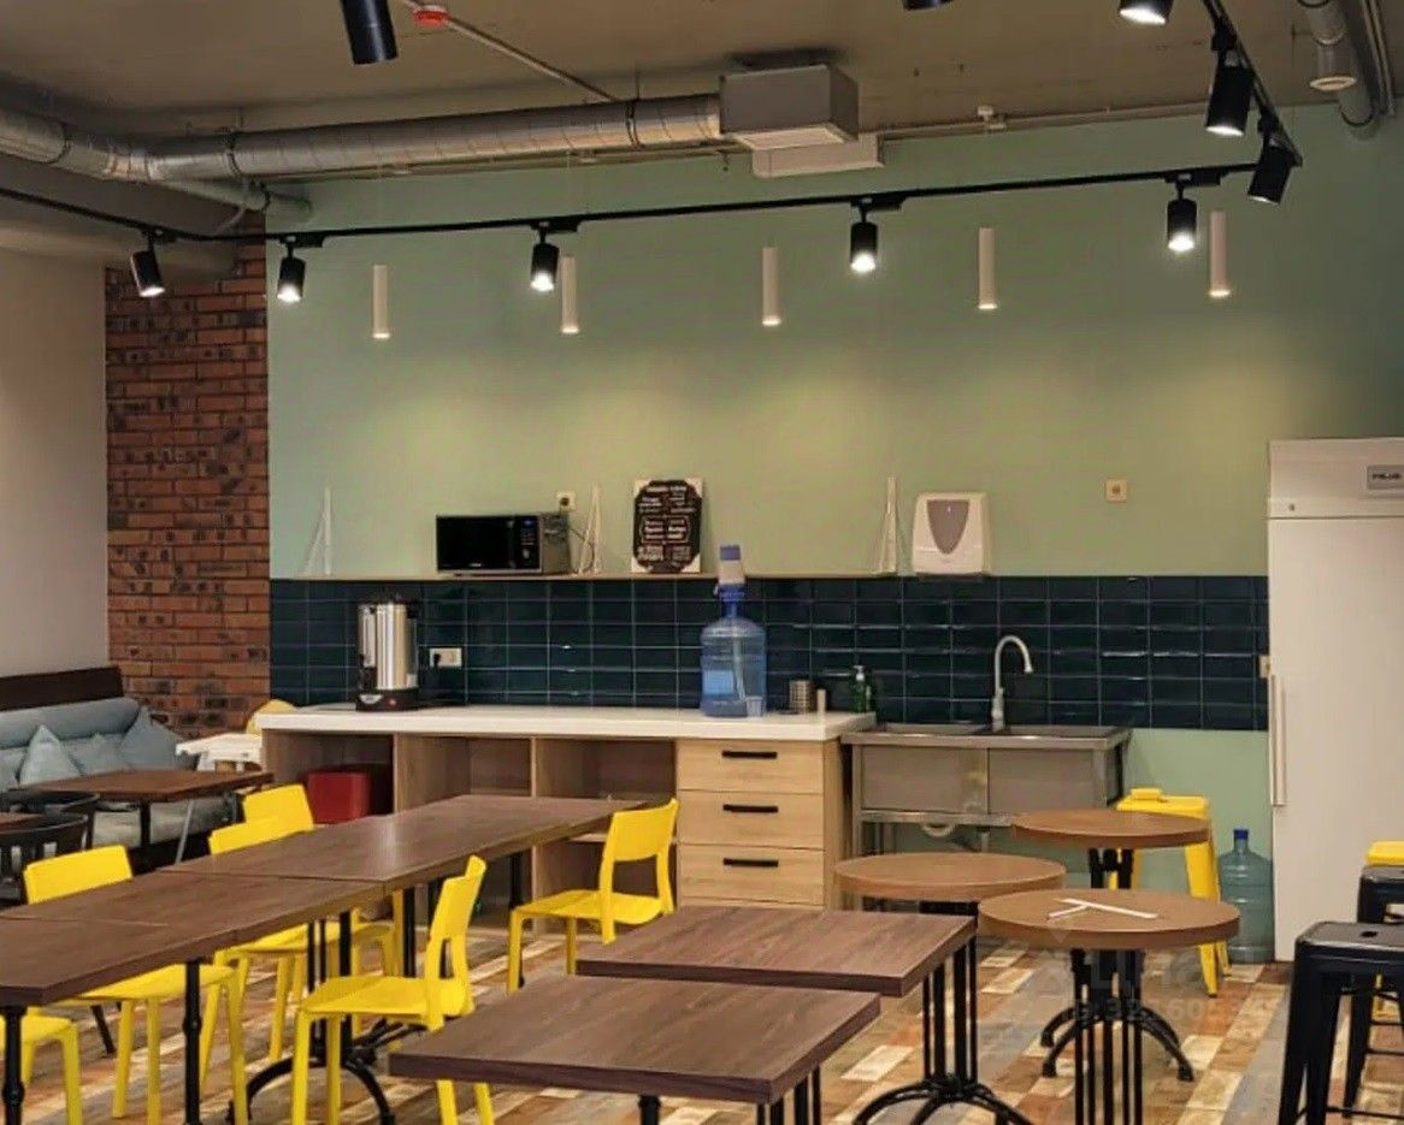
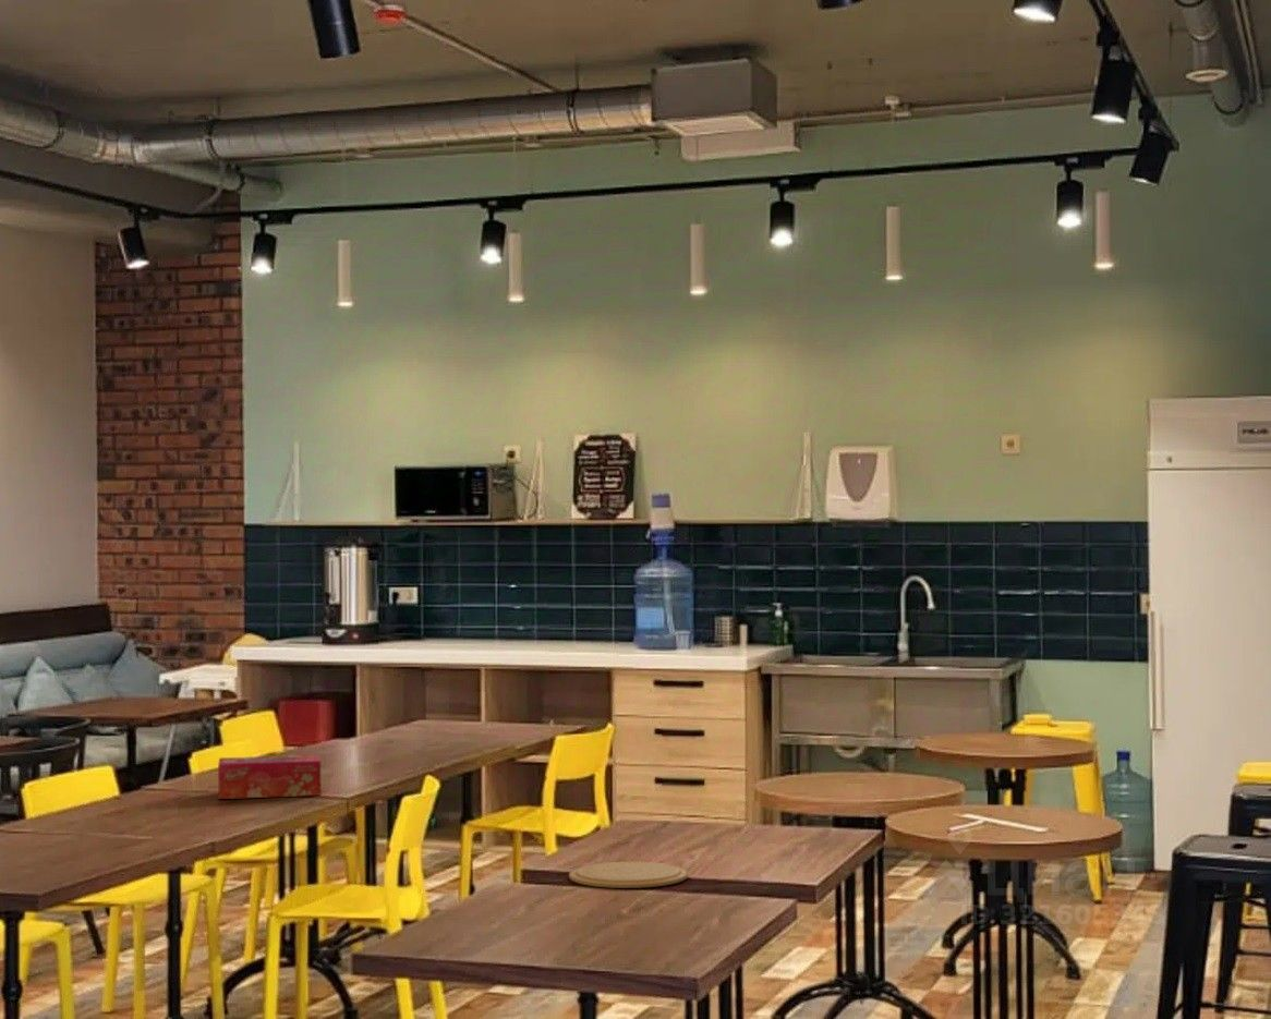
+ plate [568,861,689,889]
+ tissue box [217,754,322,800]
